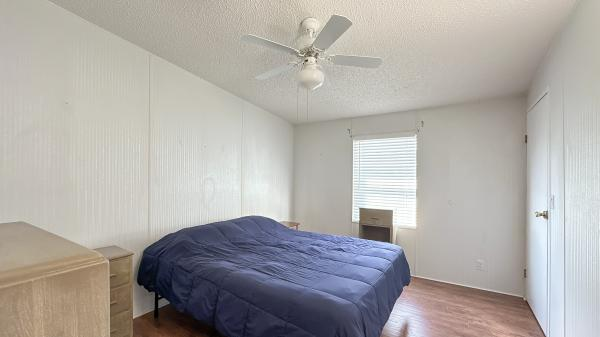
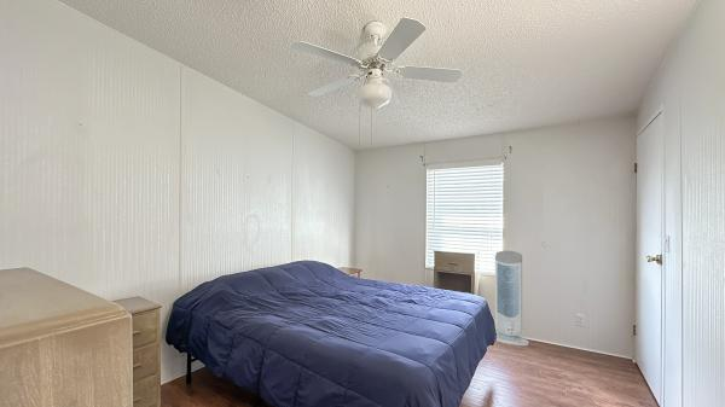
+ air purifier [494,250,530,347]
